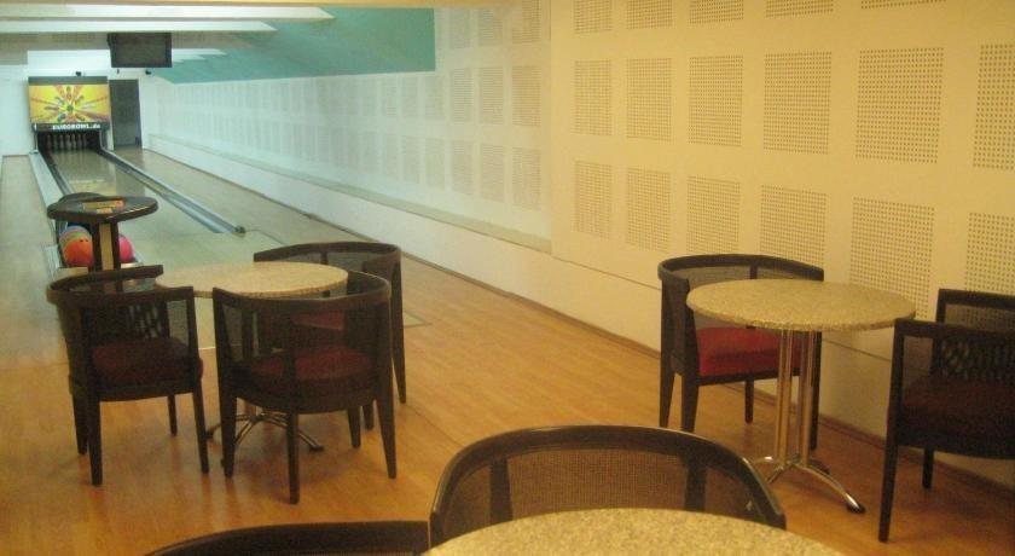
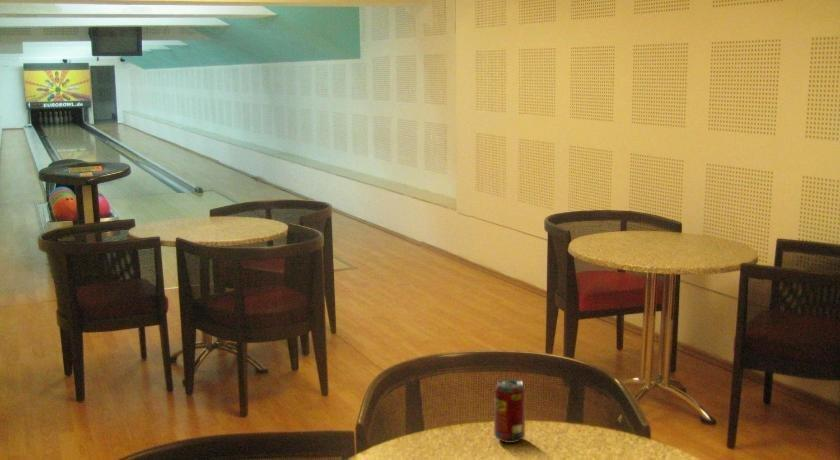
+ beverage can [493,377,526,444]
